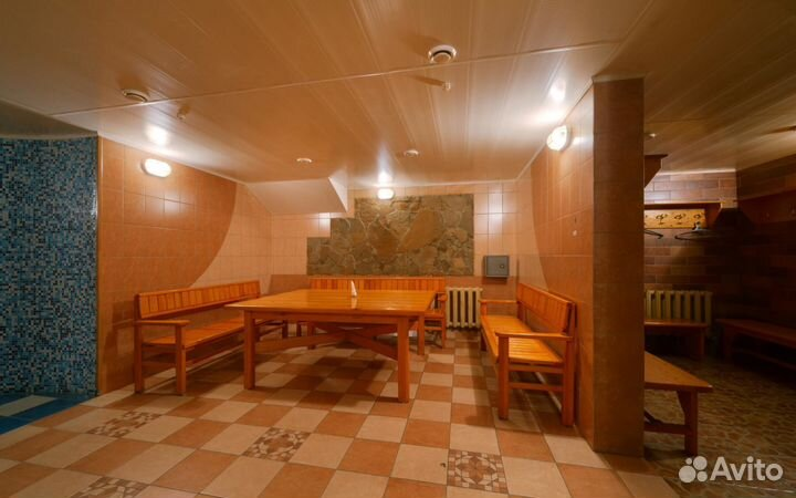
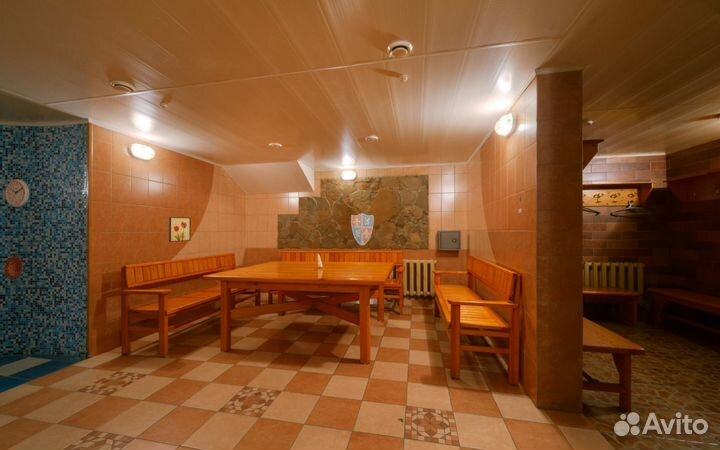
+ wall clock [4,178,30,208]
+ decorative plate [3,255,24,281]
+ decorative shield [350,212,375,246]
+ wall art [168,216,192,243]
